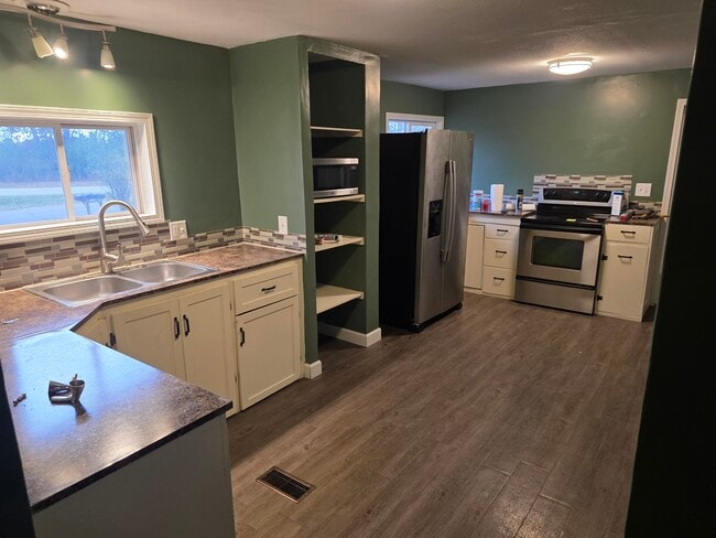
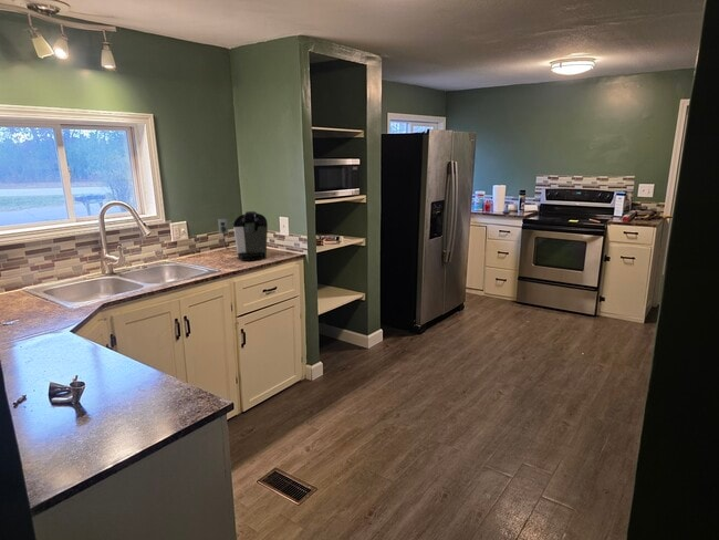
+ coffee maker [217,210,269,262]
